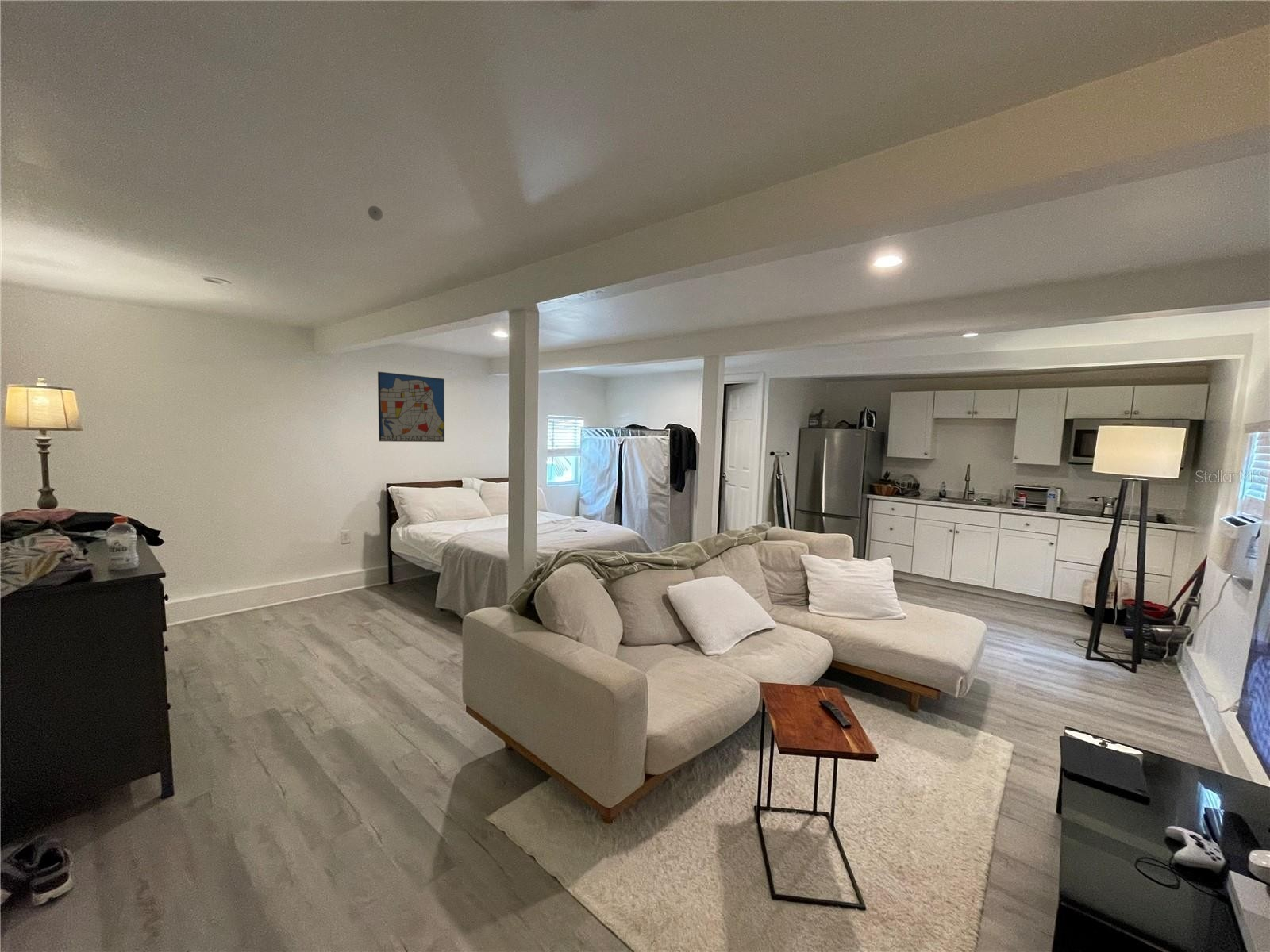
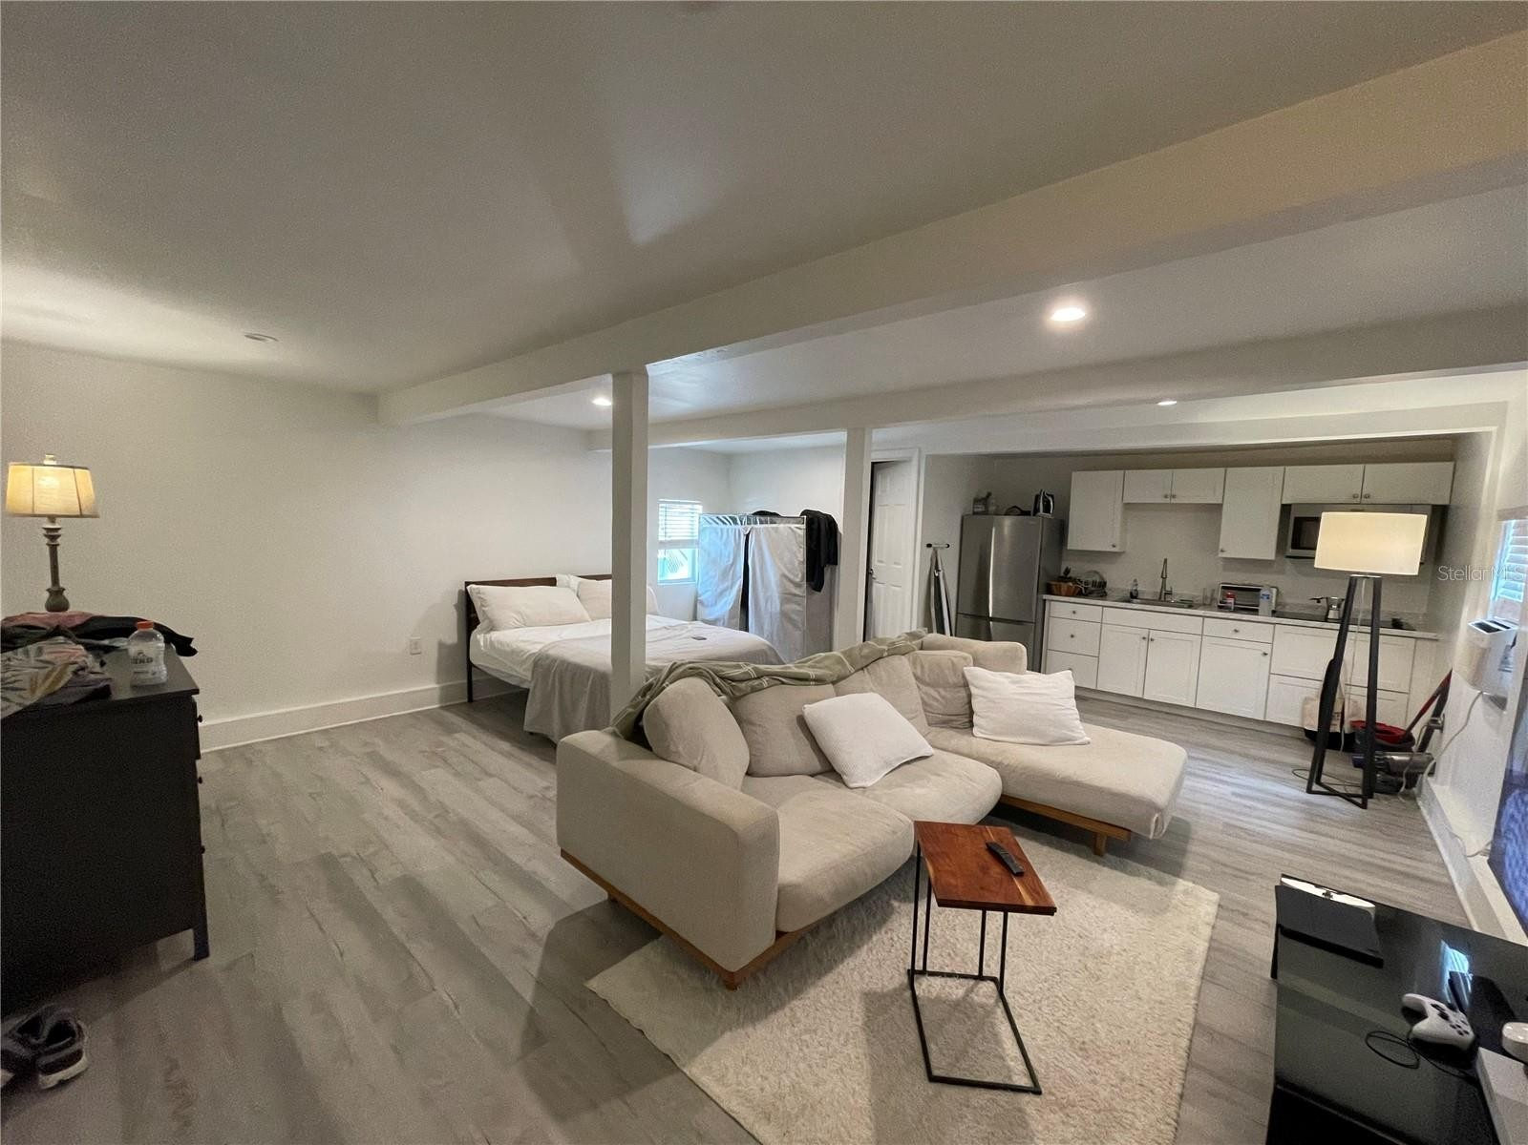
- wall art [377,371,445,443]
- smoke detector [367,205,383,221]
